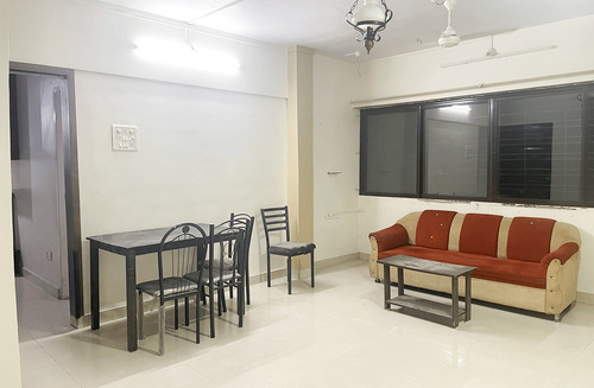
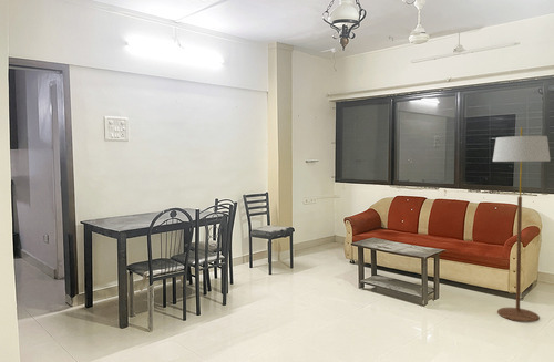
+ floor lamp [492,126,552,323]
